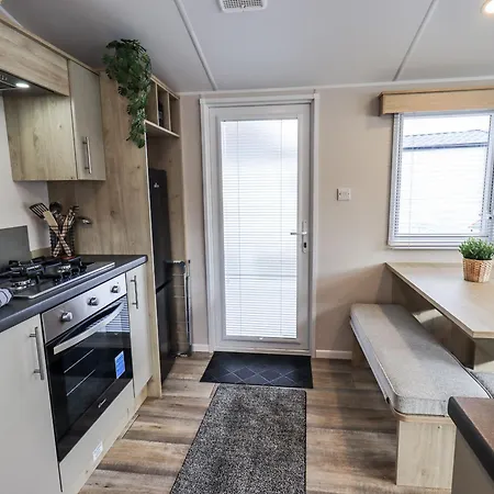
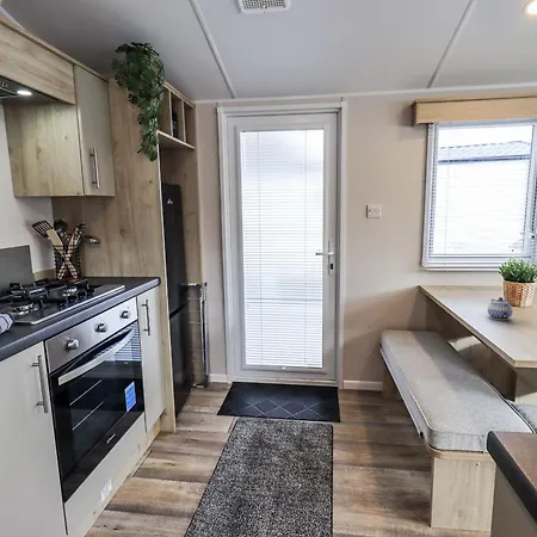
+ teapot [487,296,514,321]
